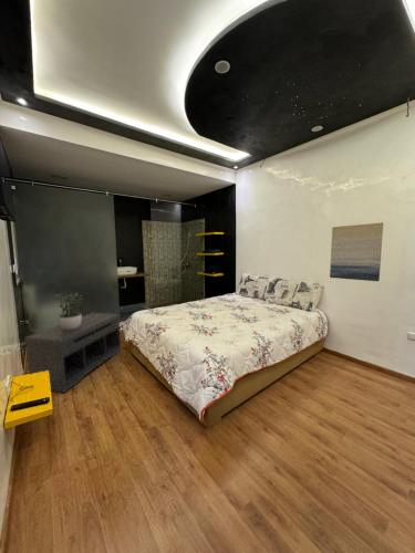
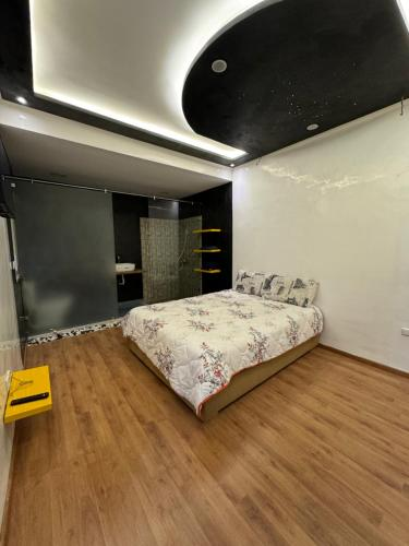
- bench [24,312,122,394]
- wall art [329,221,384,282]
- potted plant [52,290,84,330]
